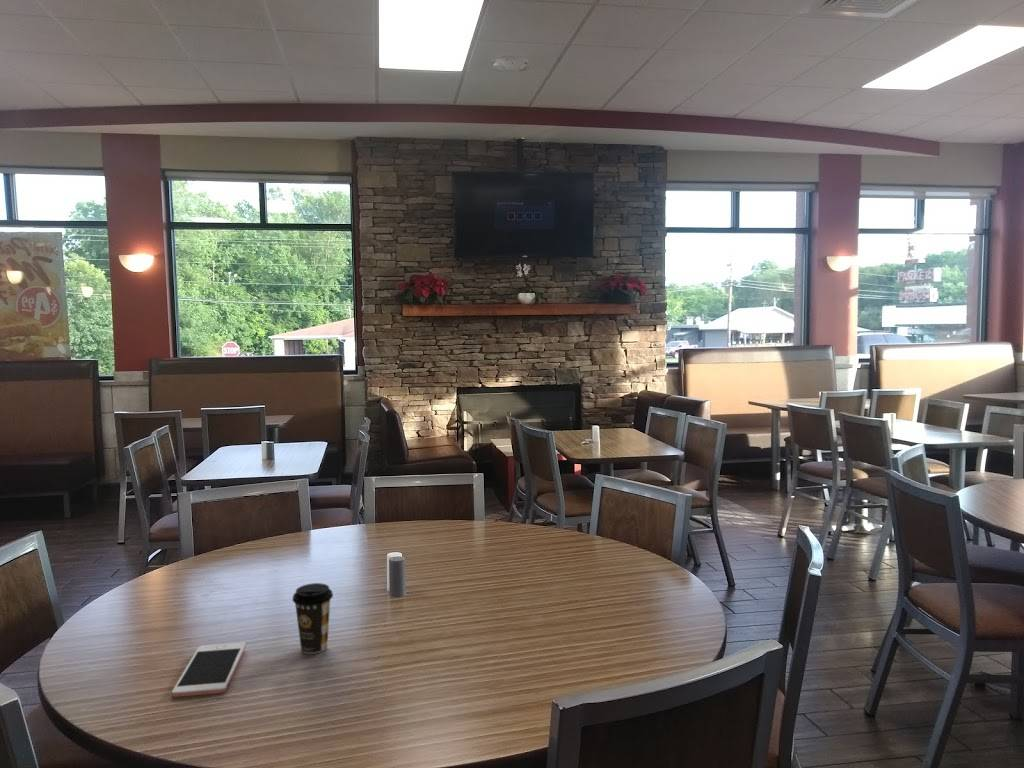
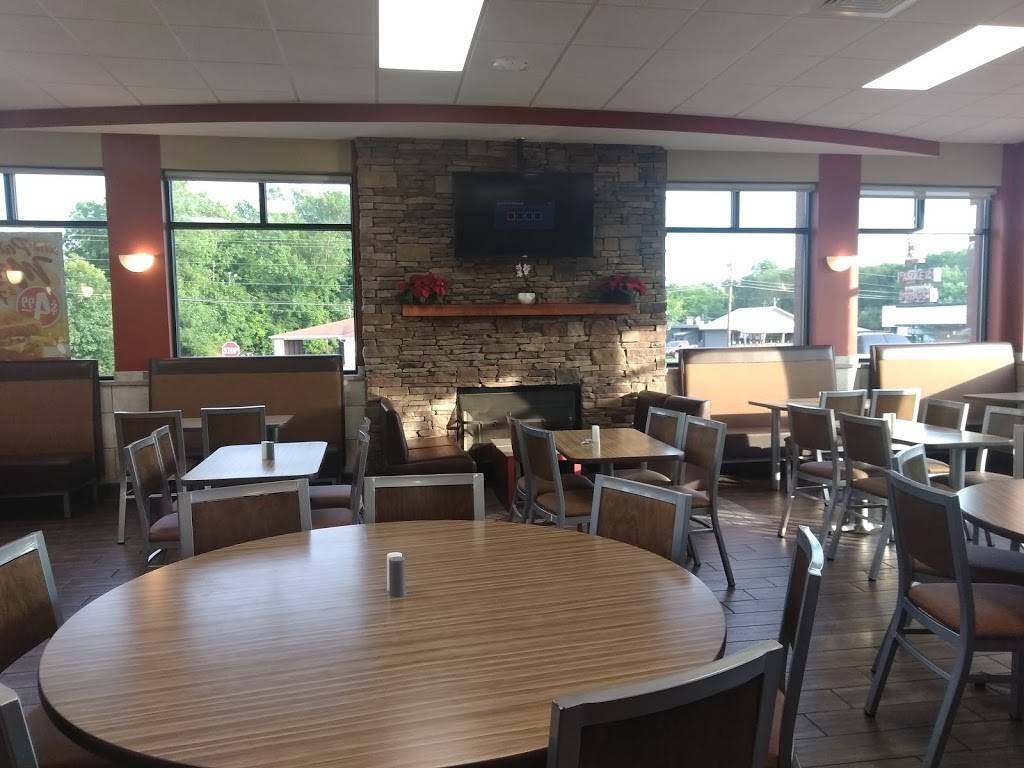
- cell phone [171,642,247,698]
- coffee cup [291,582,334,655]
